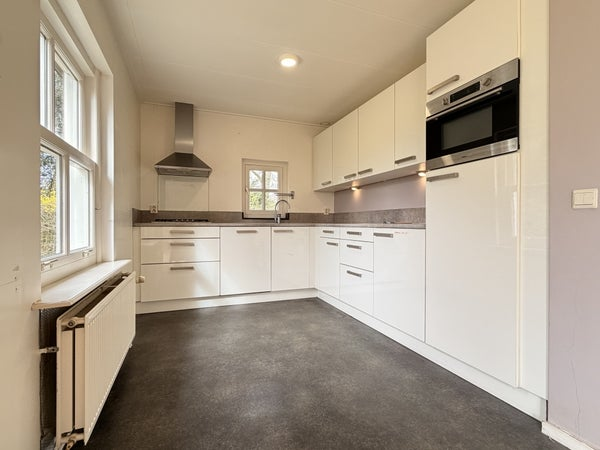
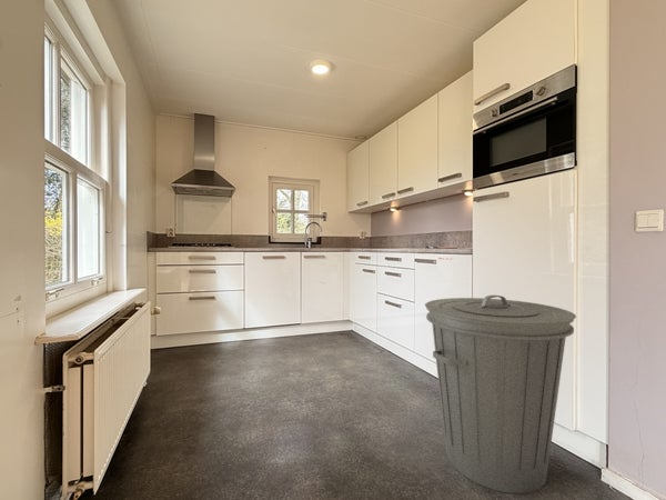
+ trash can [424,294,577,494]
